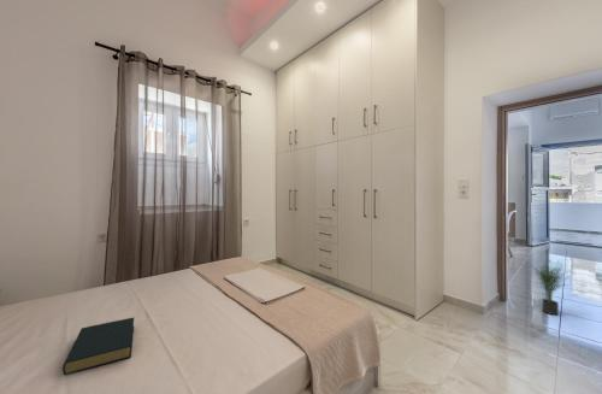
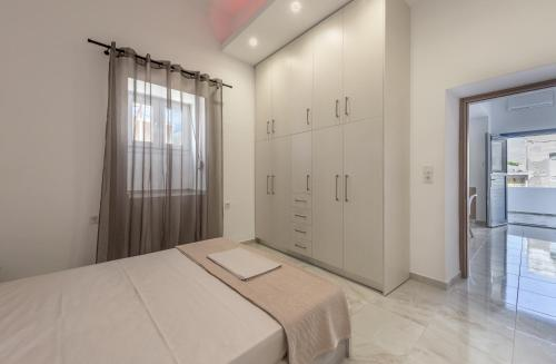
- hardback book [61,317,135,376]
- potted plant [532,258,573,316]
